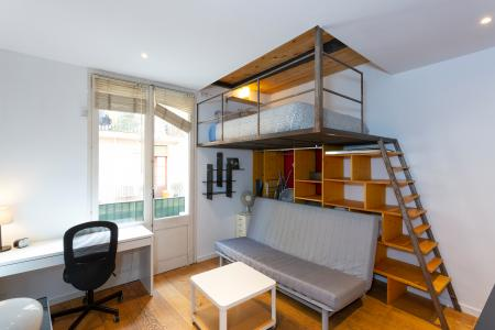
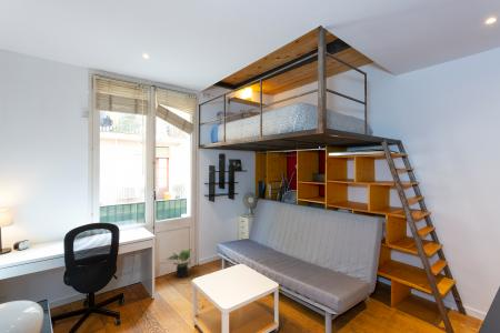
+ potted plant [164,249,193,279]
